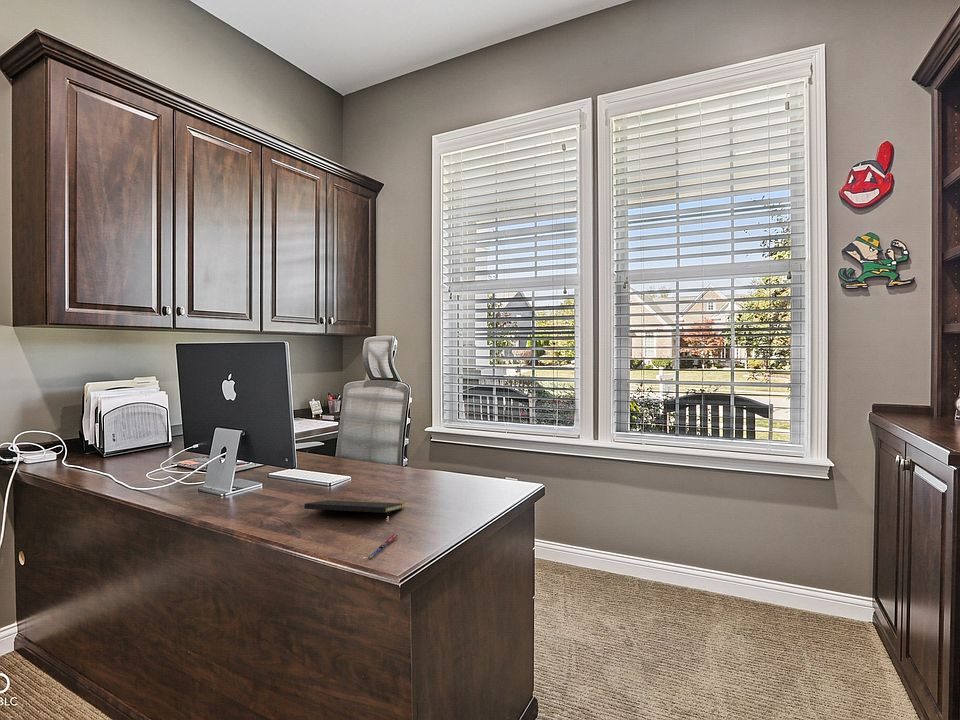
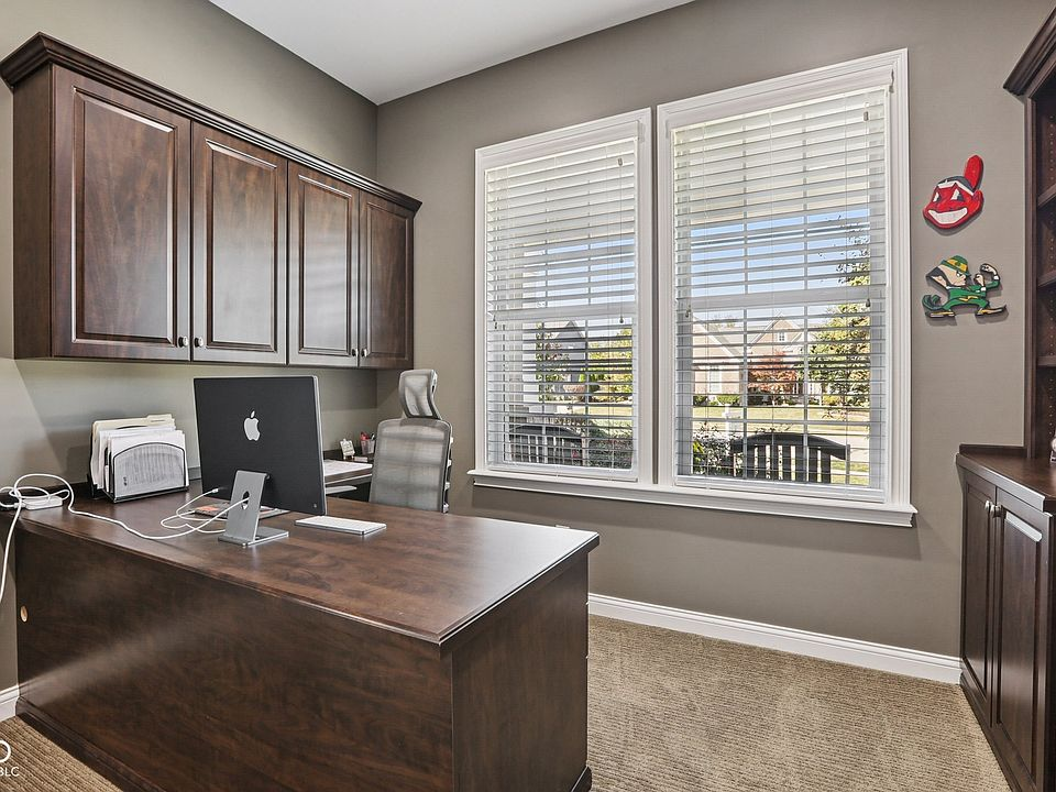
- notepad [303,499,405,526]
- pen [369,533,398,559]
